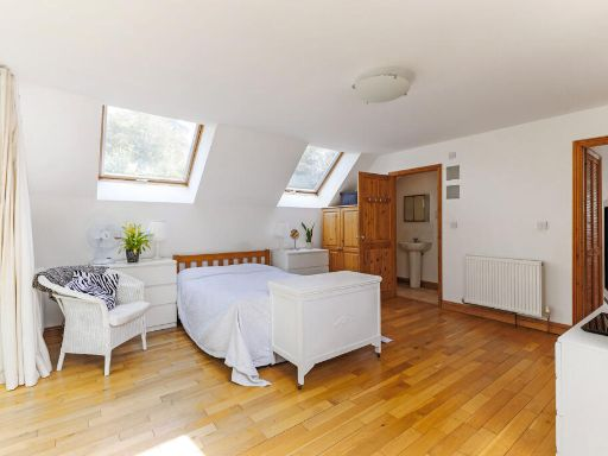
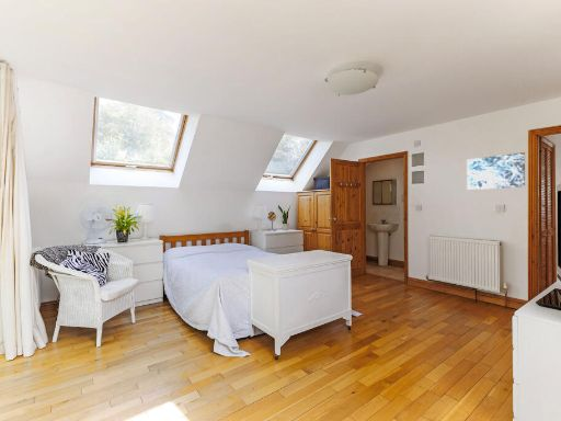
+ wall art [466,151,526,191]
